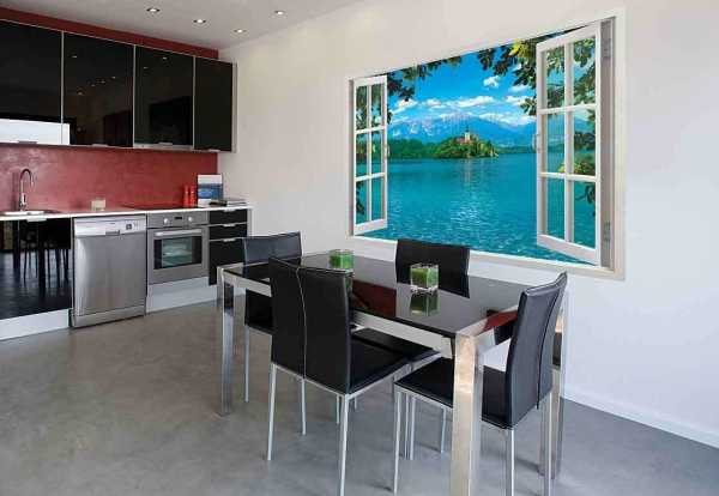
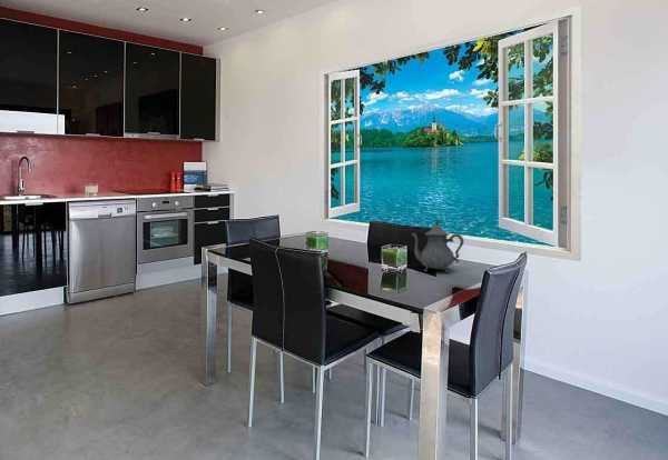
+ teapot [411,217,464,273]
